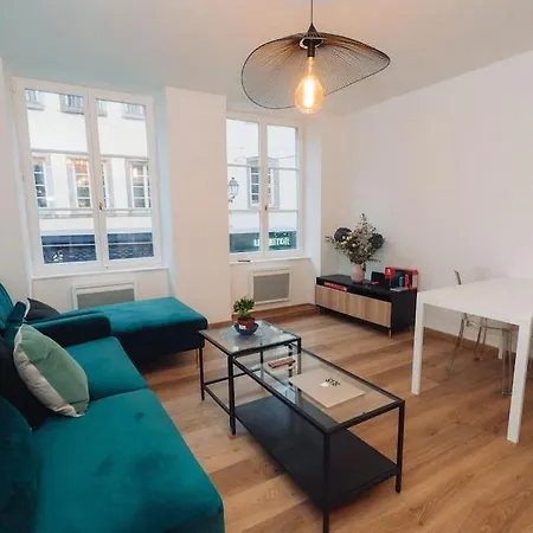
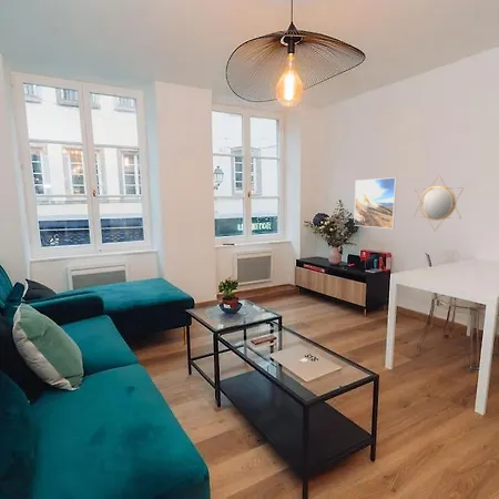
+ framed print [353,176,398,230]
+ home mirror [413,174,465,232]
